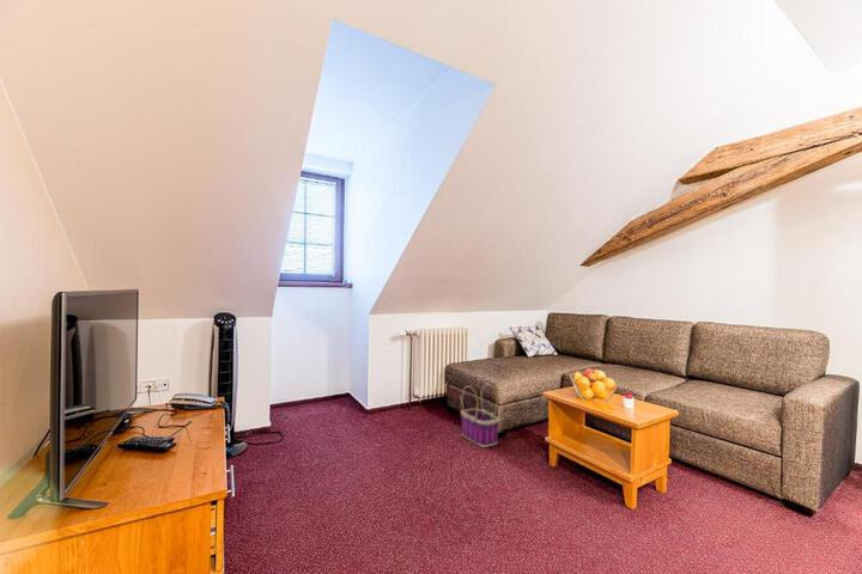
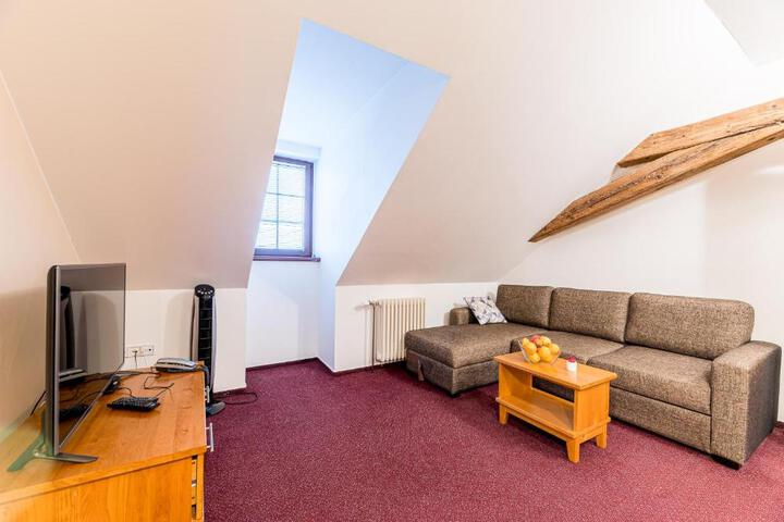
- basket [460,383,500,448]
